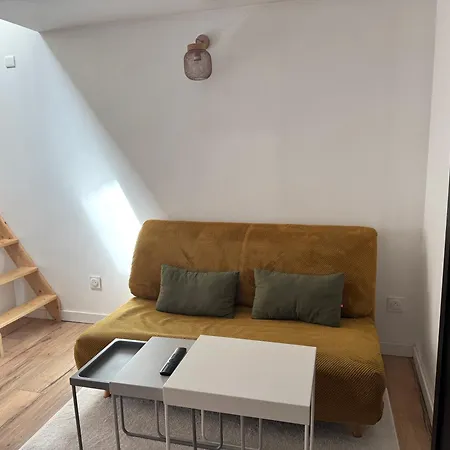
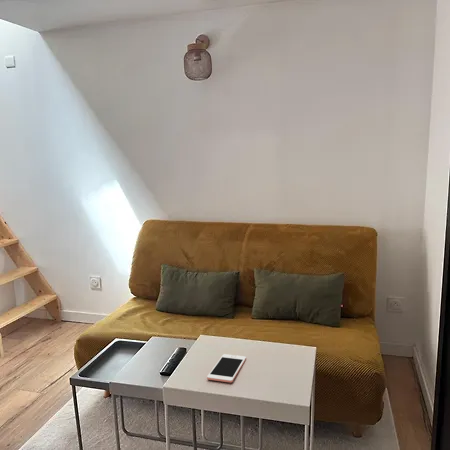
+ cell phone [206,353,247,383]
